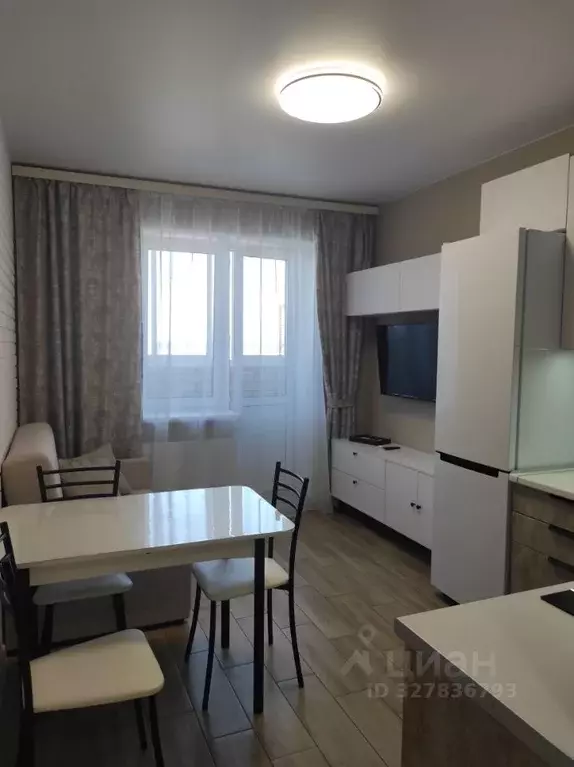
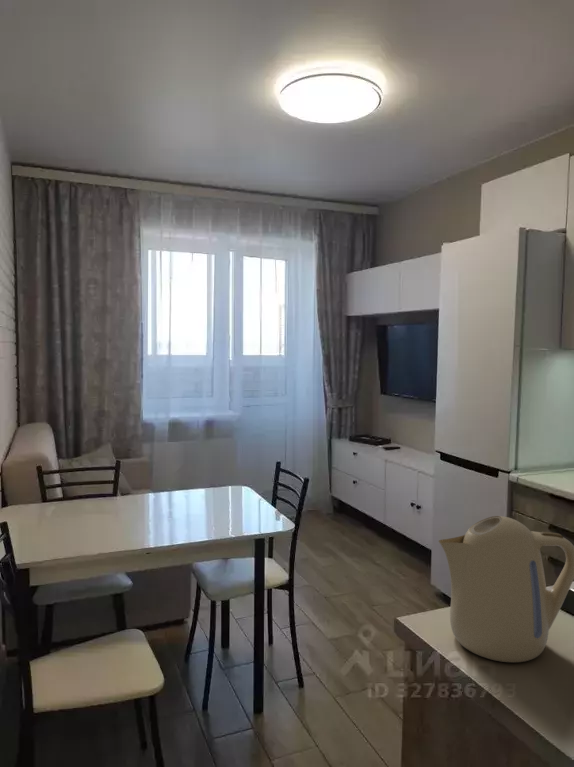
+ kettle [438,515,574,663]
